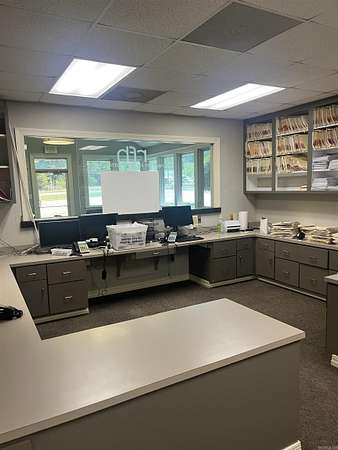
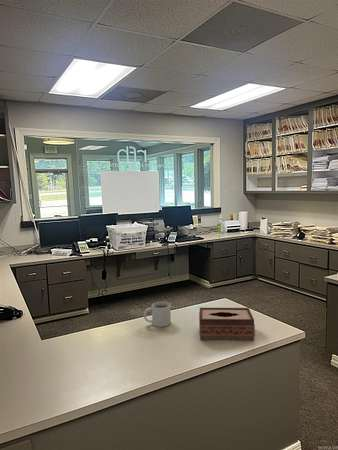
+ tissue box [198,307,256,342]
+ mug [143,301,172,328]
